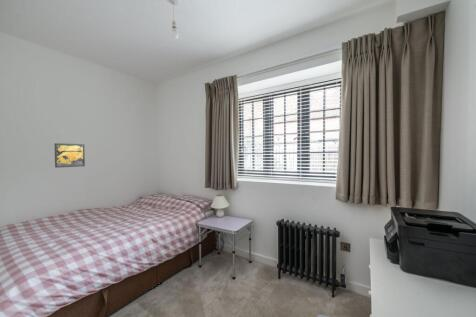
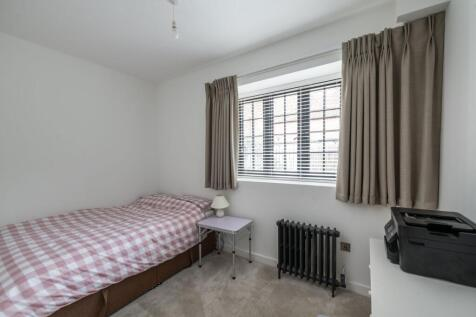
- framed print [54,142,86,169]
